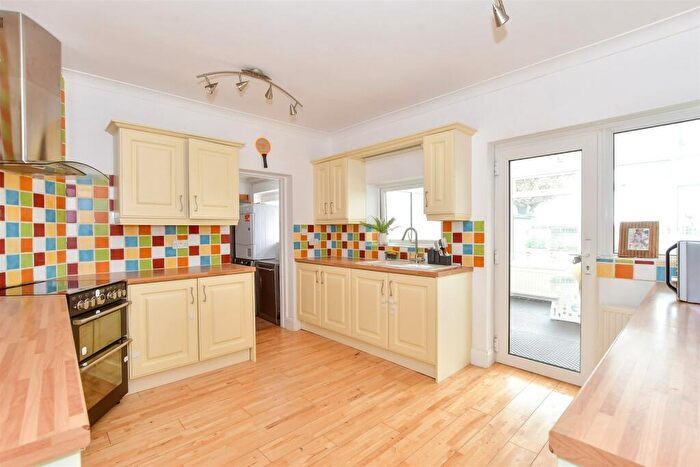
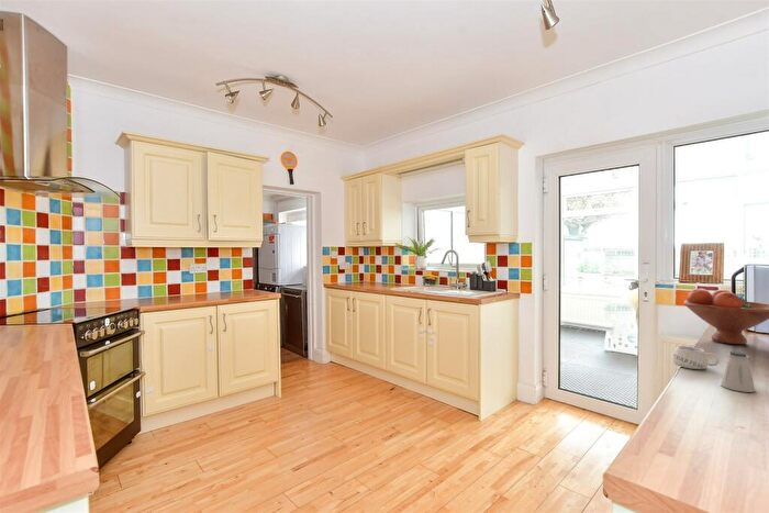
+ fruit bowl [682,288,769,346]
+ saltshaker [720,350,756,393]
+ mug [671,345,720,370]
